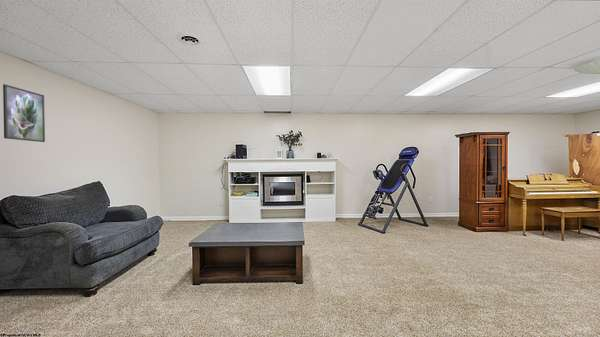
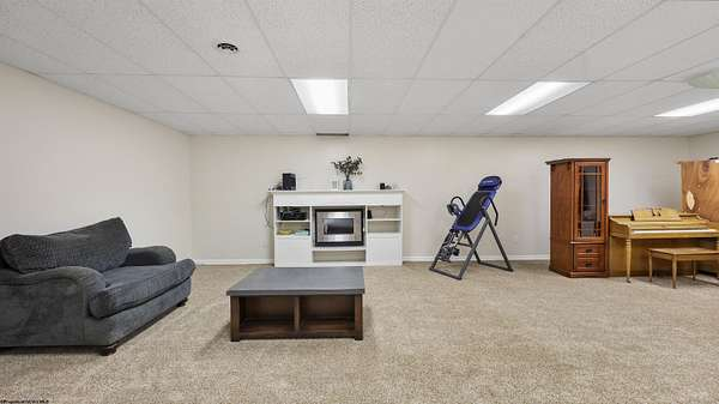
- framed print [2,83,46,143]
